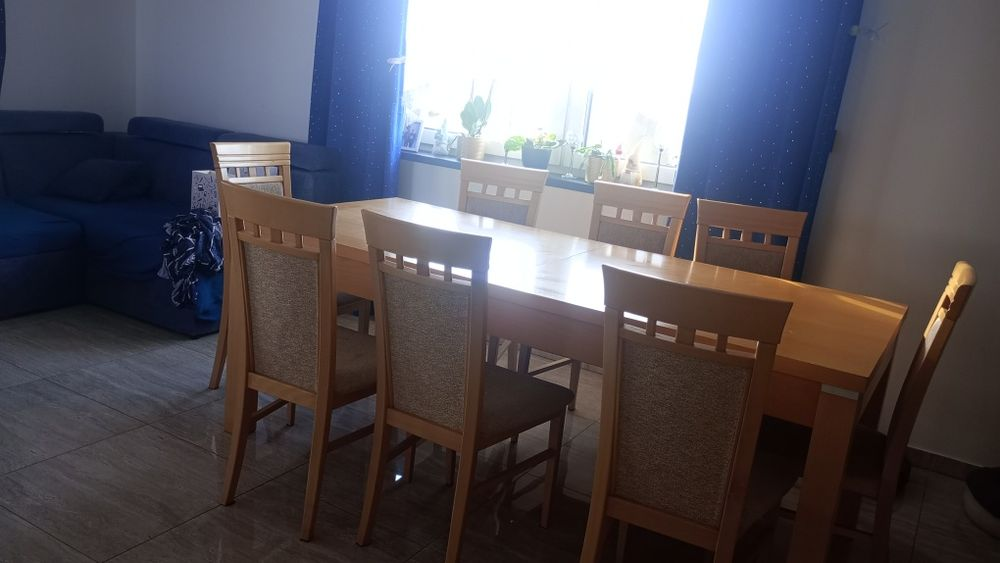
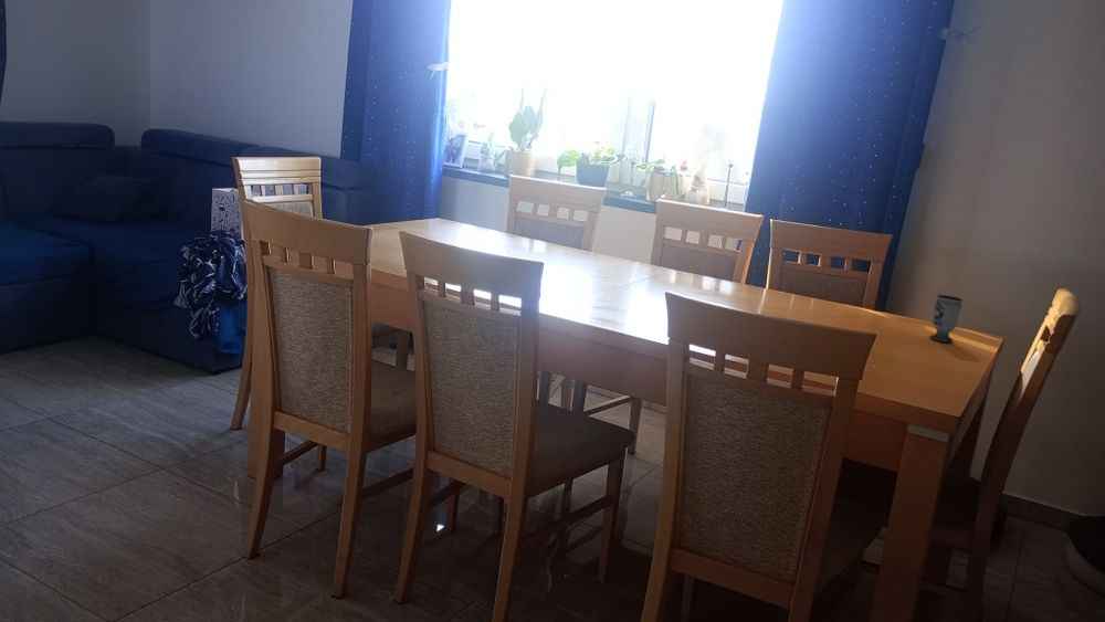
+ cup [928,294,964,342]
